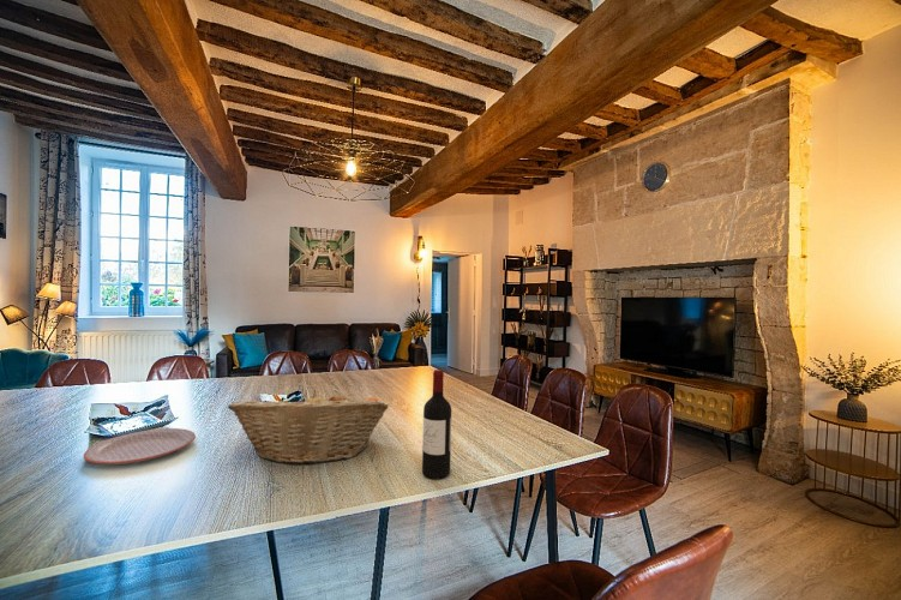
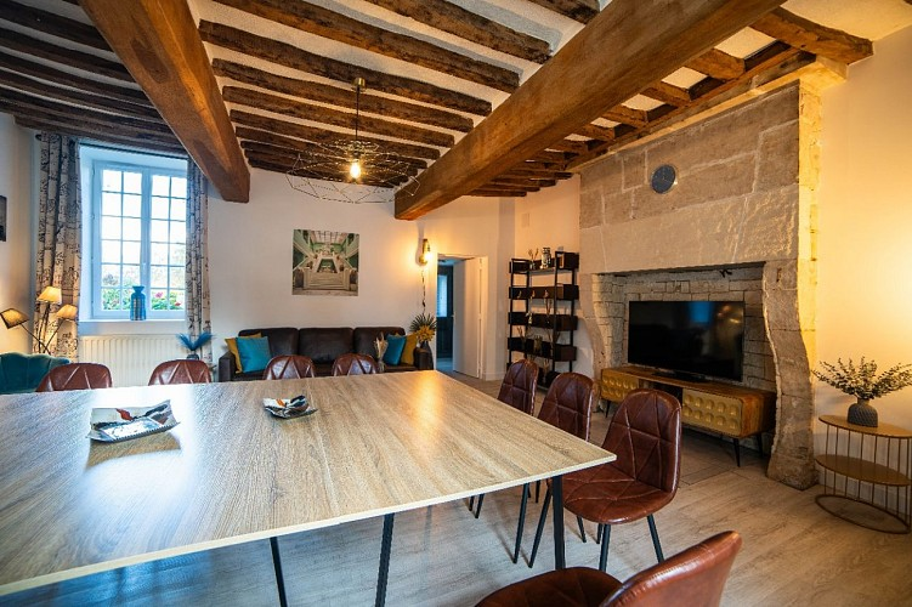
- fruit basket [227,389,390,466]
- plate [83,427,197,466]
- wine bottle [421,368,452,480]
